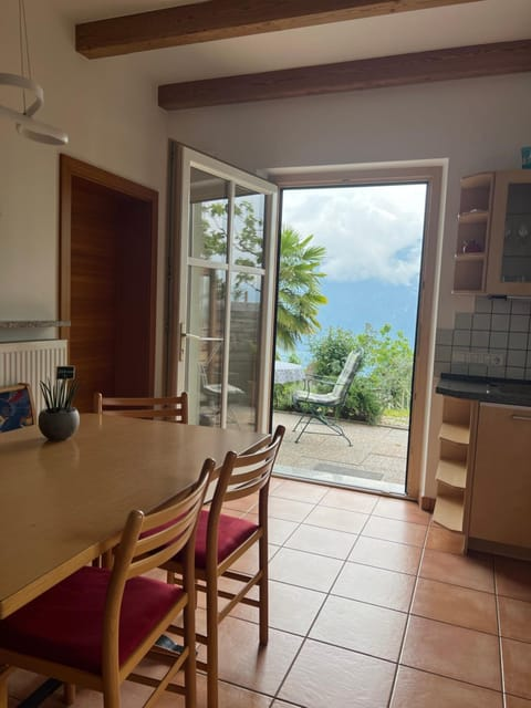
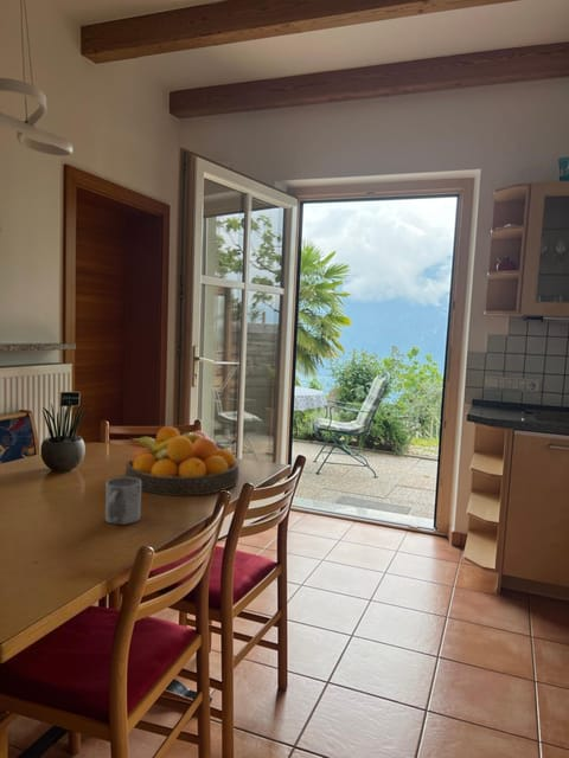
+ mug [104,476,142,526]
+ fruit bowl [124,425,241,496]
